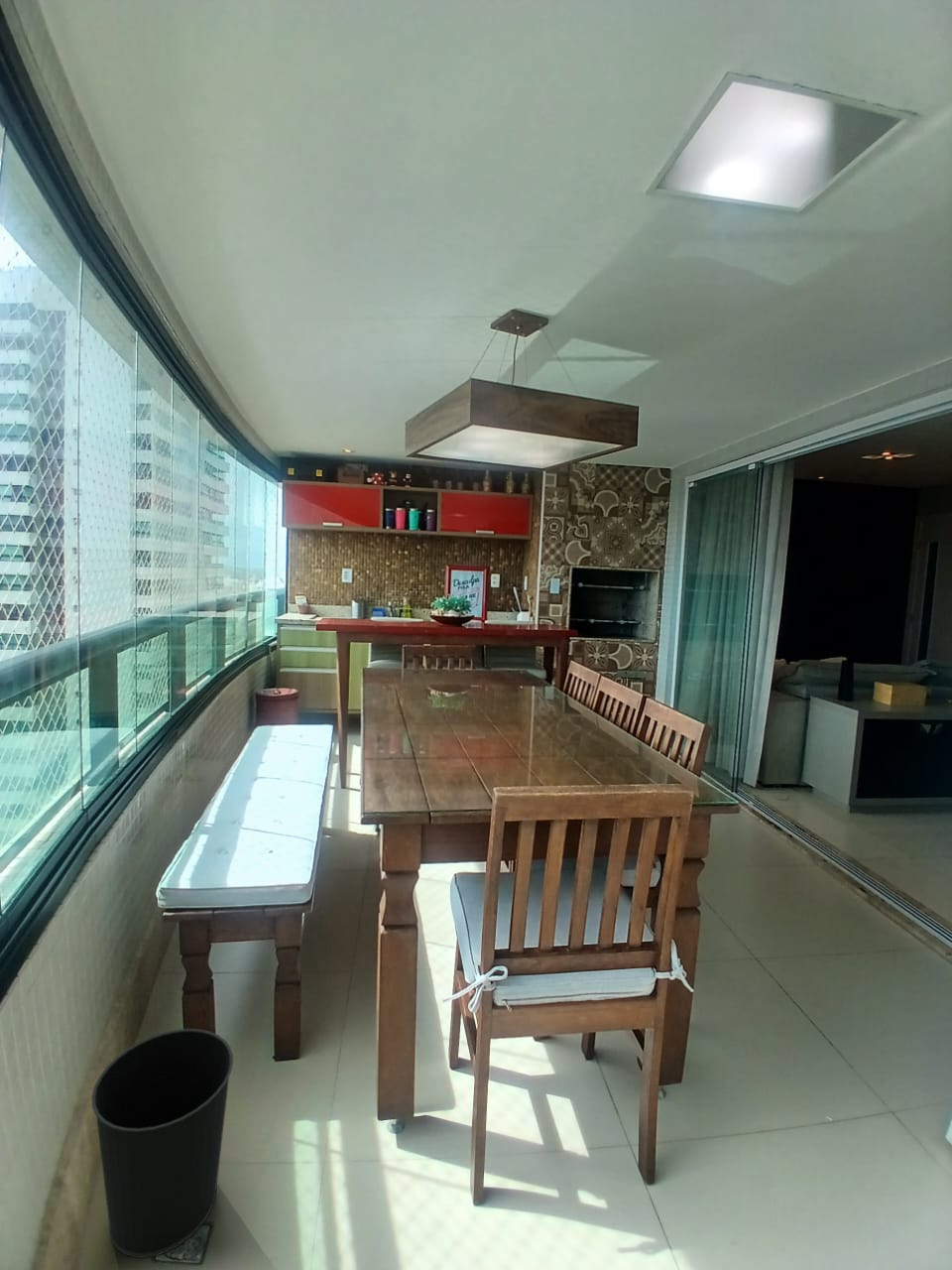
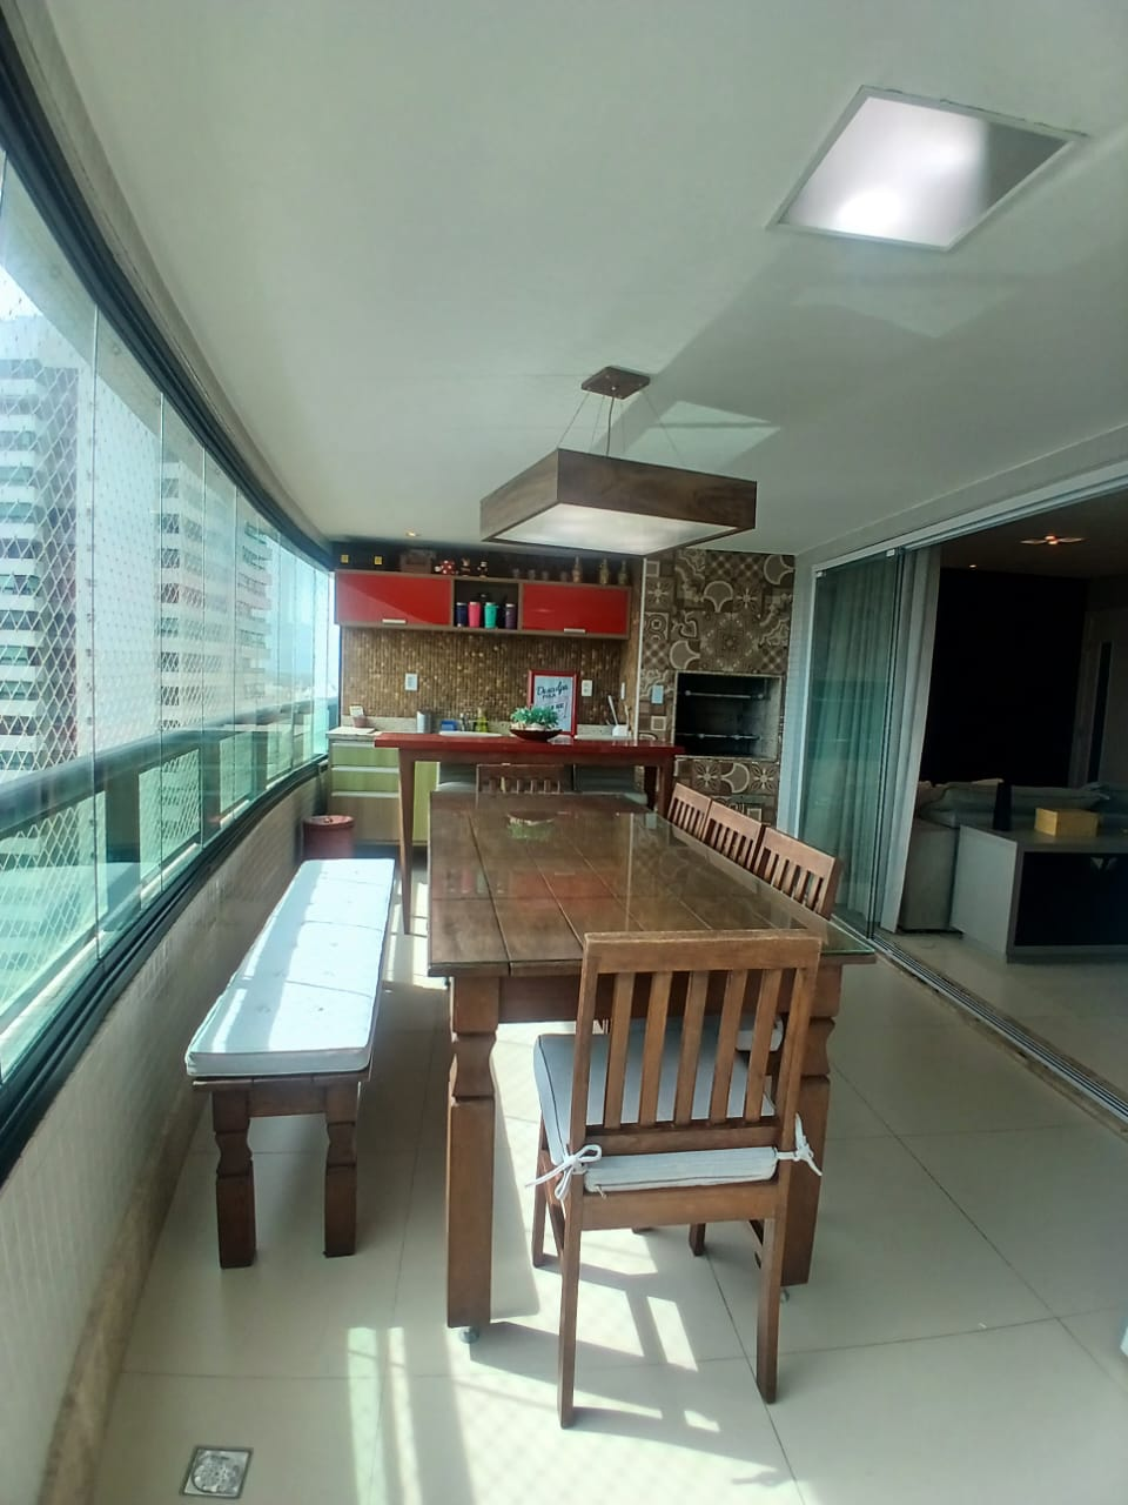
- wastebasket [90,1028,234,1259]
